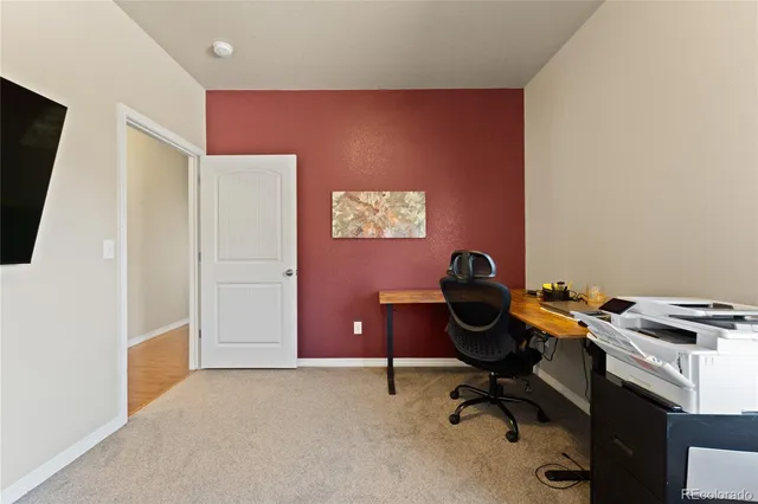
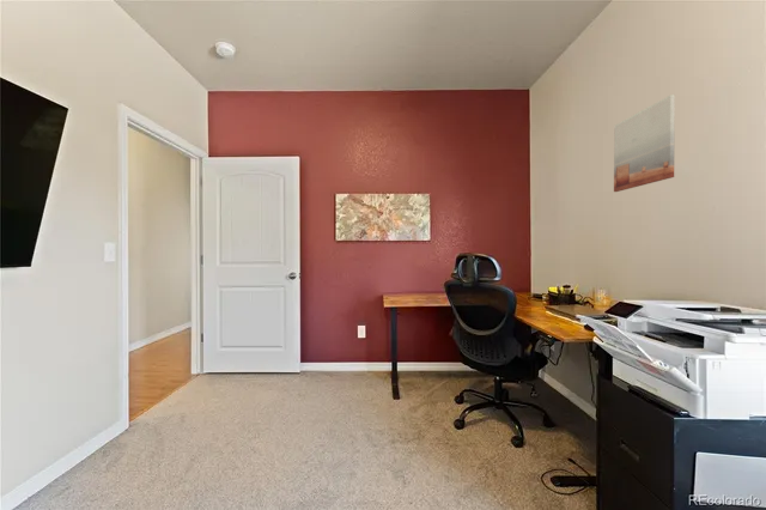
+ wall art [613,93,676,193]
